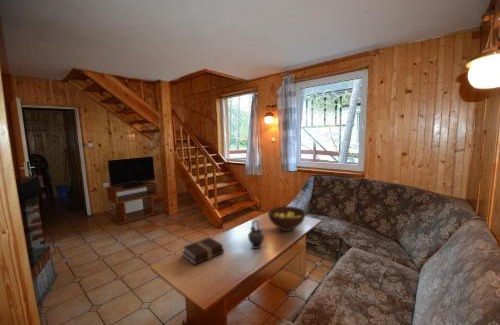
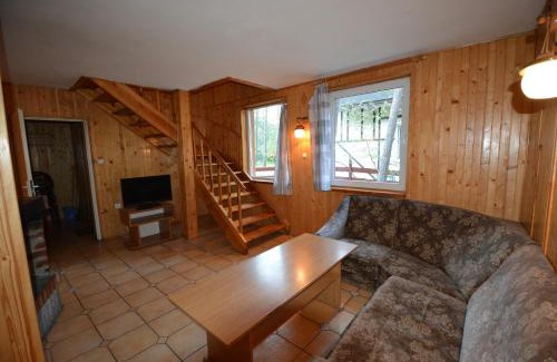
- fruit bowl [267,205,306,232]
- book [182,236,225,266]
- teapot [247,219,265,250]
